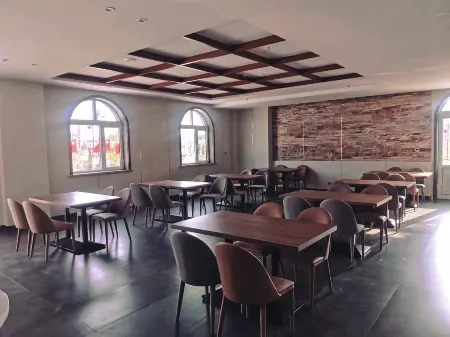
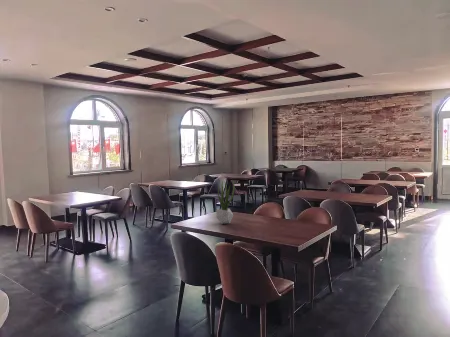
+ potted plant [215,178,236,225]
